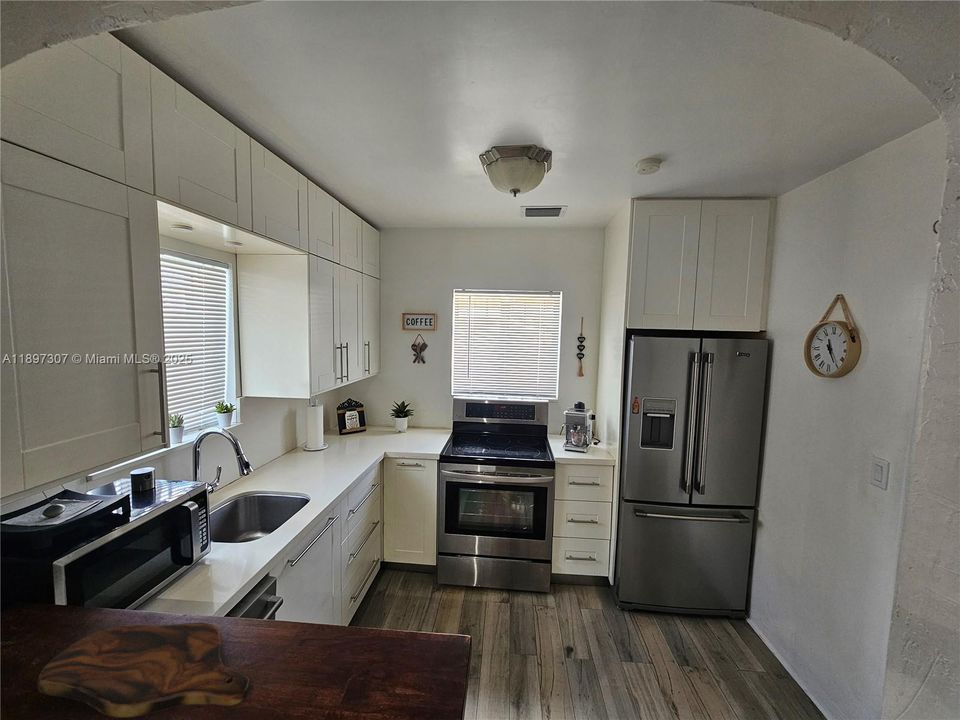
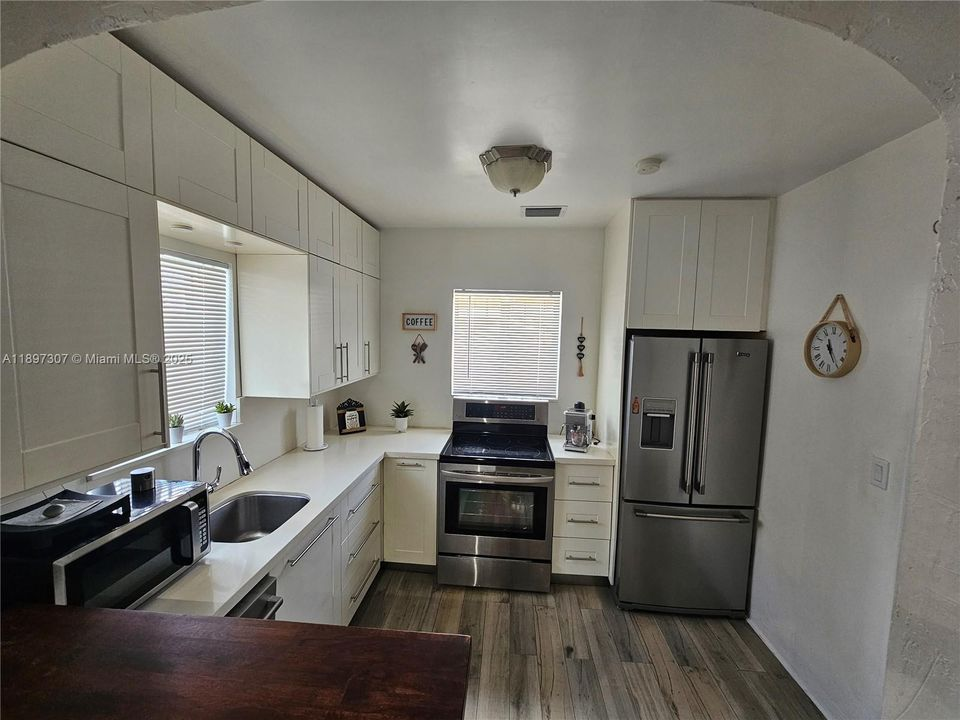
- cutting board [36,622,252,719]
